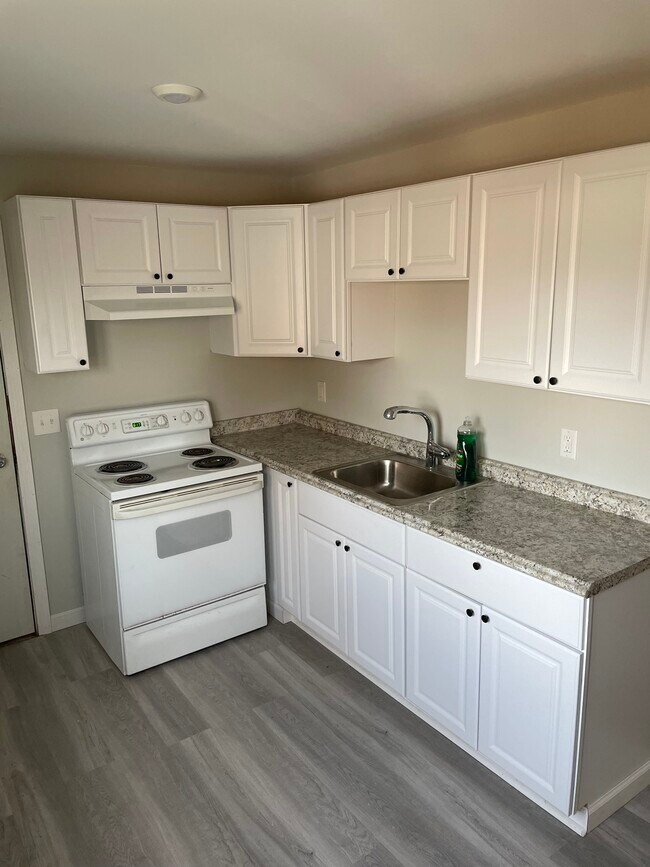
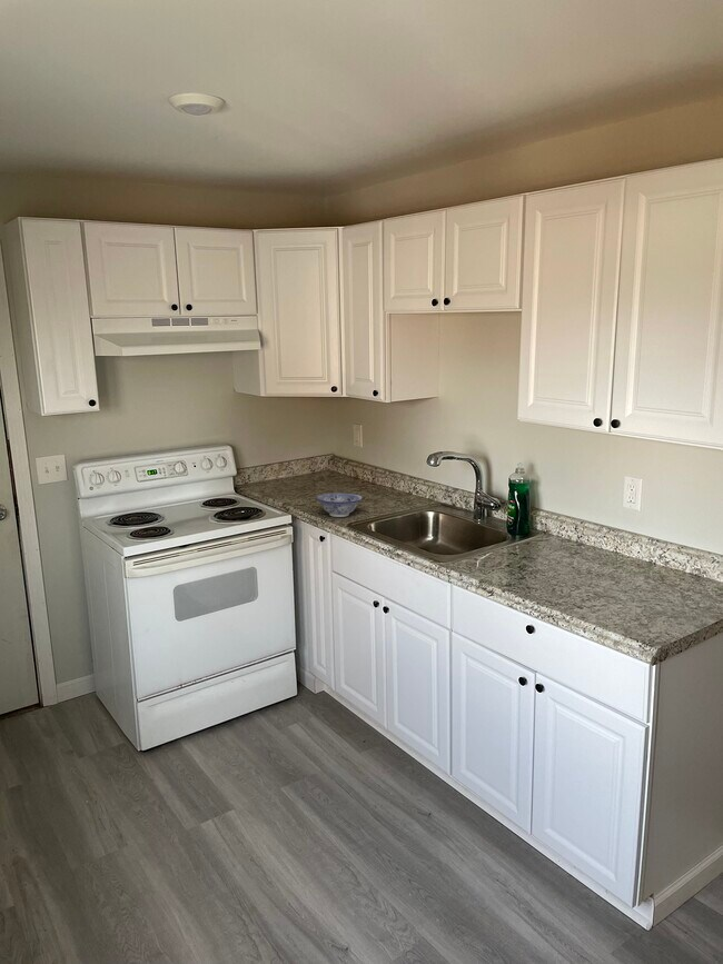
+ bowl [315,491,364,518]
